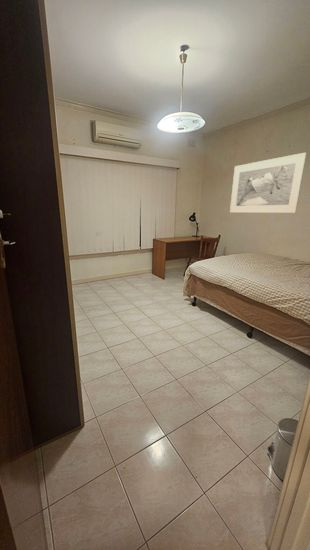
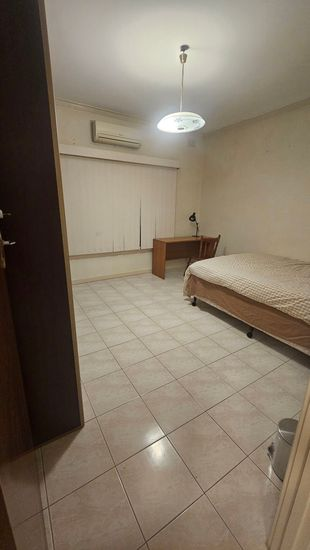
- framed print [229,151,308,214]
